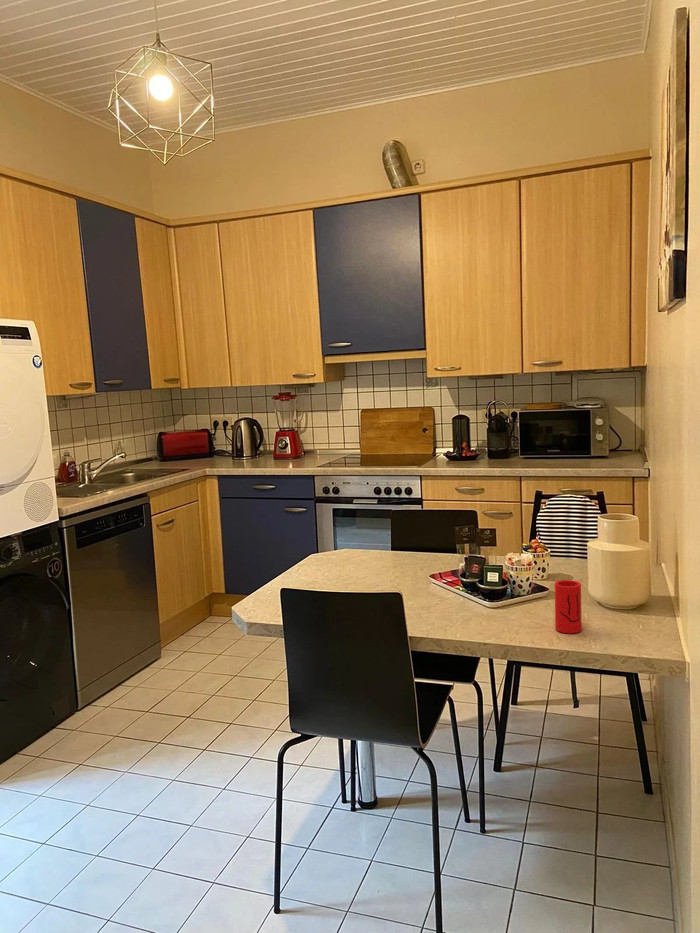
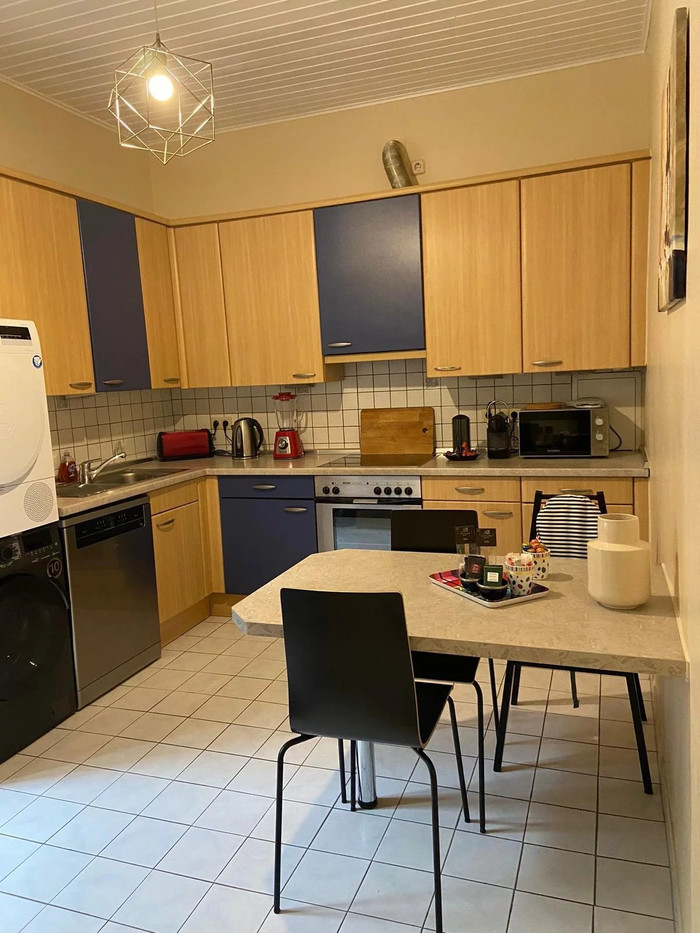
- cup [554,579,583,634]
